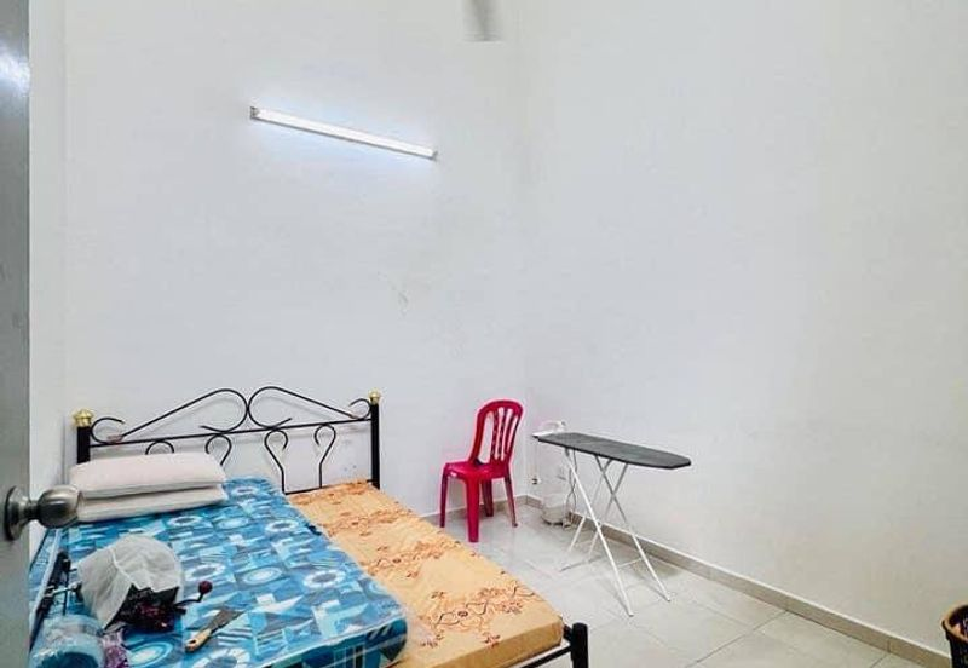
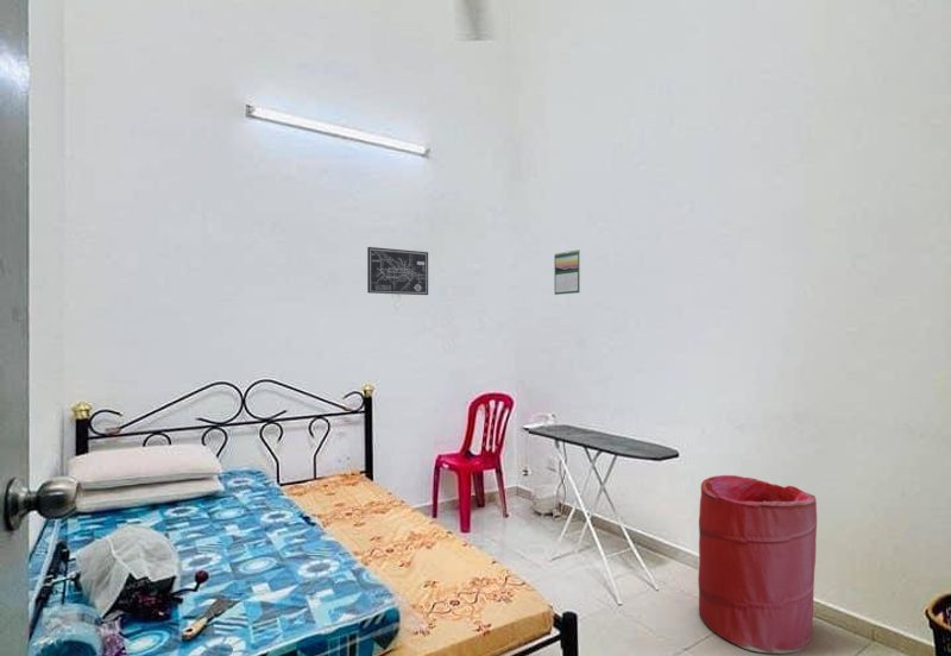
+ laundry hamper [697,474,818,655]
+ calendar [554,248,581,296]
+ wall art [366,246,429,296]
